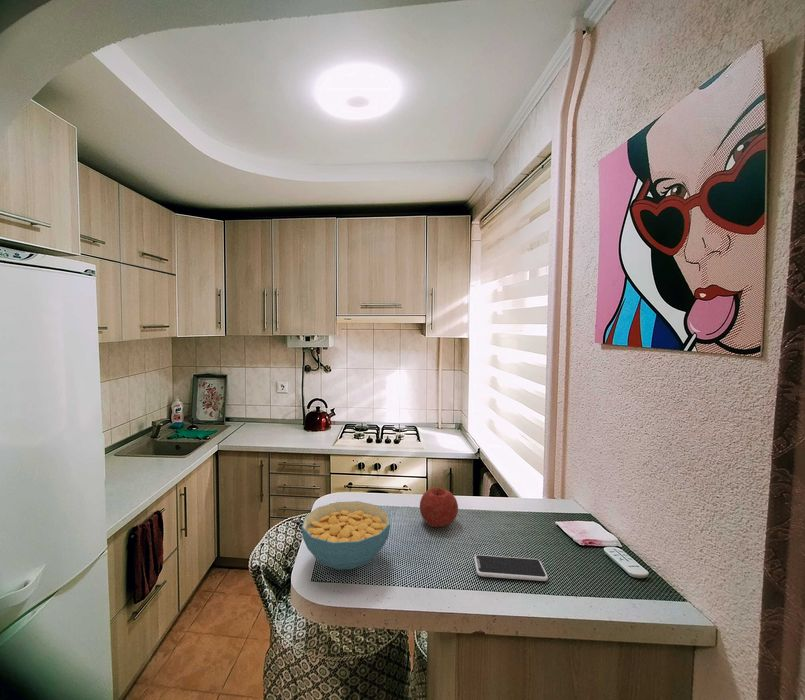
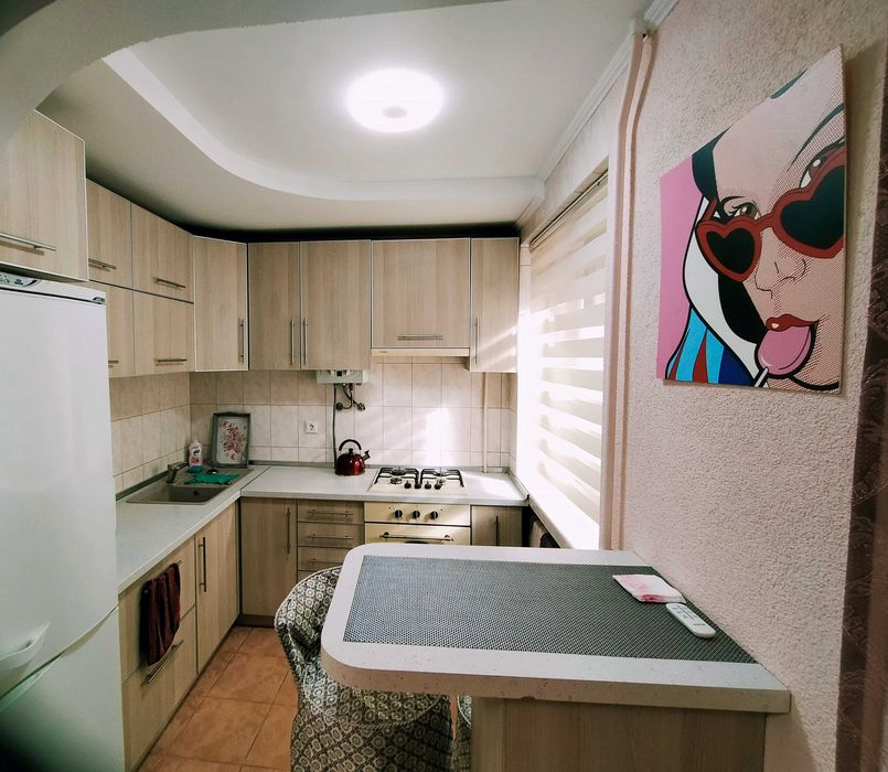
- smartphone [473,554,549,582]
- fruit [419,486,459,528]
- cereal bowl [301,500,391,571]
